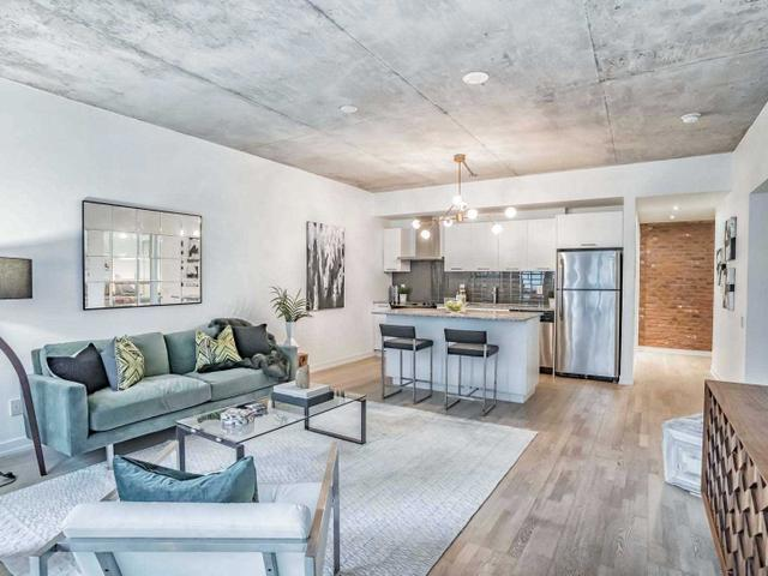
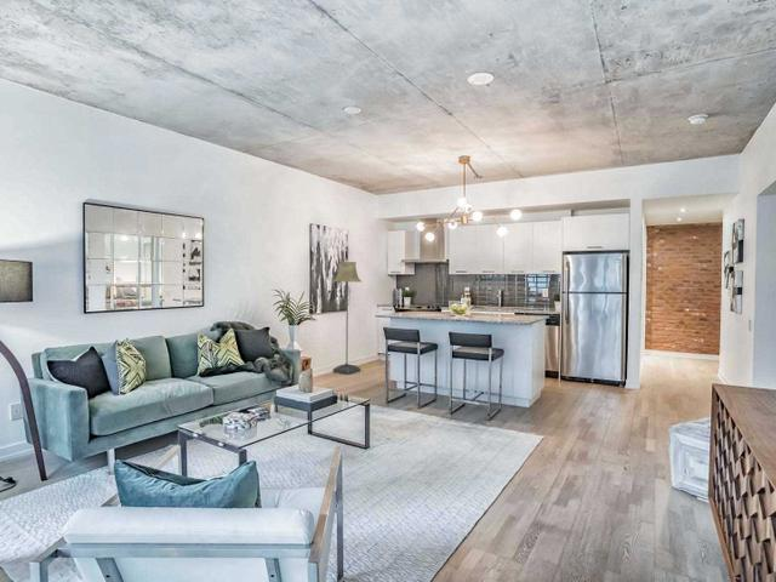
+ floor lamp [331,261,363,376]
